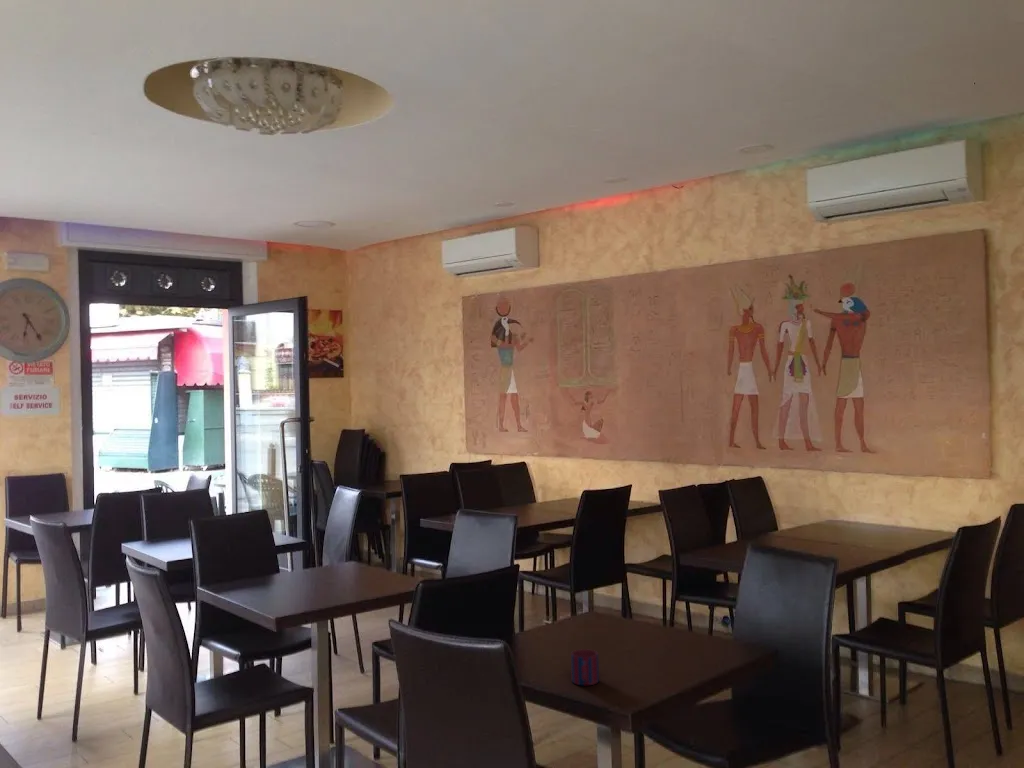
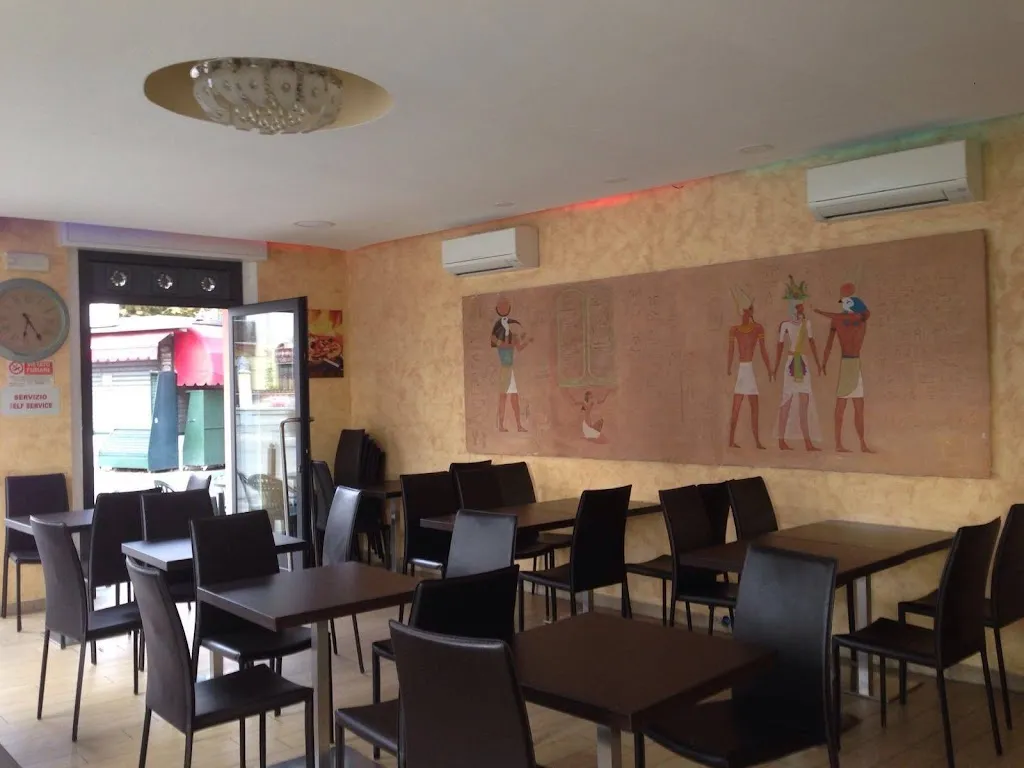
- mug [570,648,600,686]
